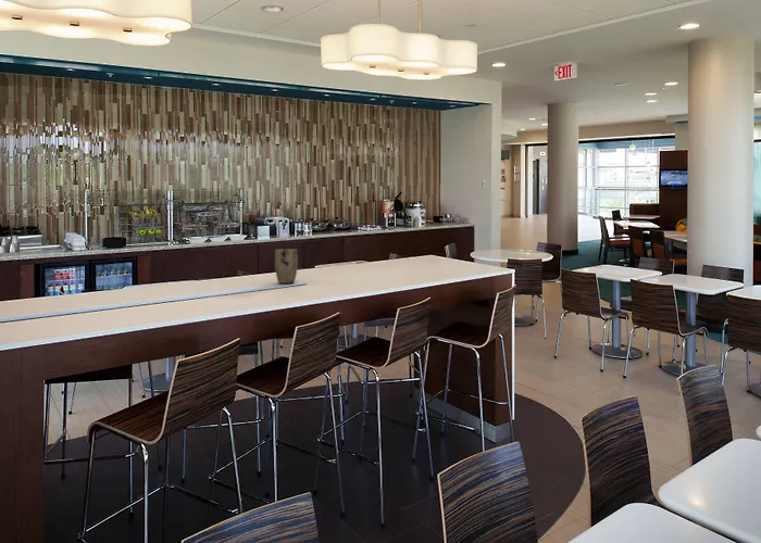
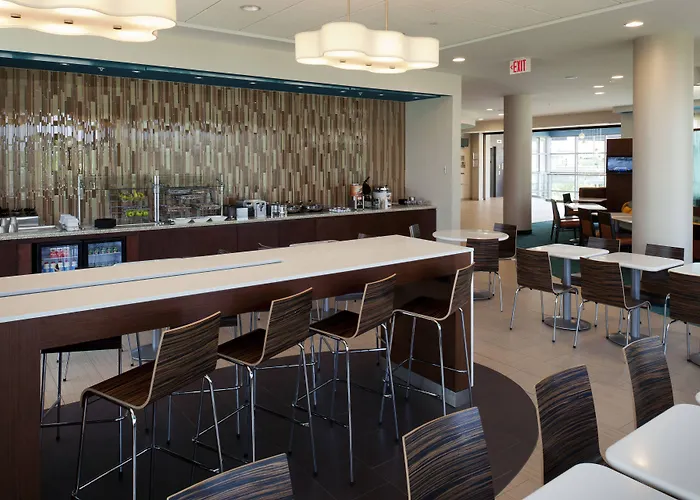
- plant pot [274,249,299,285]
